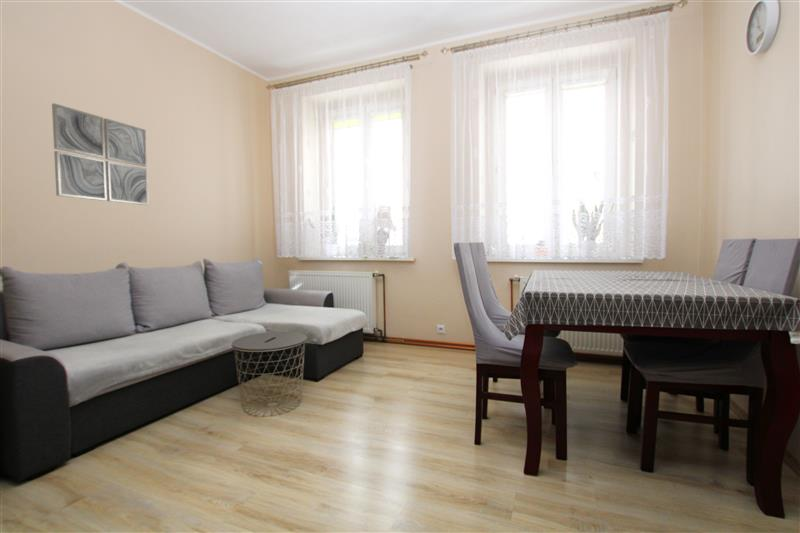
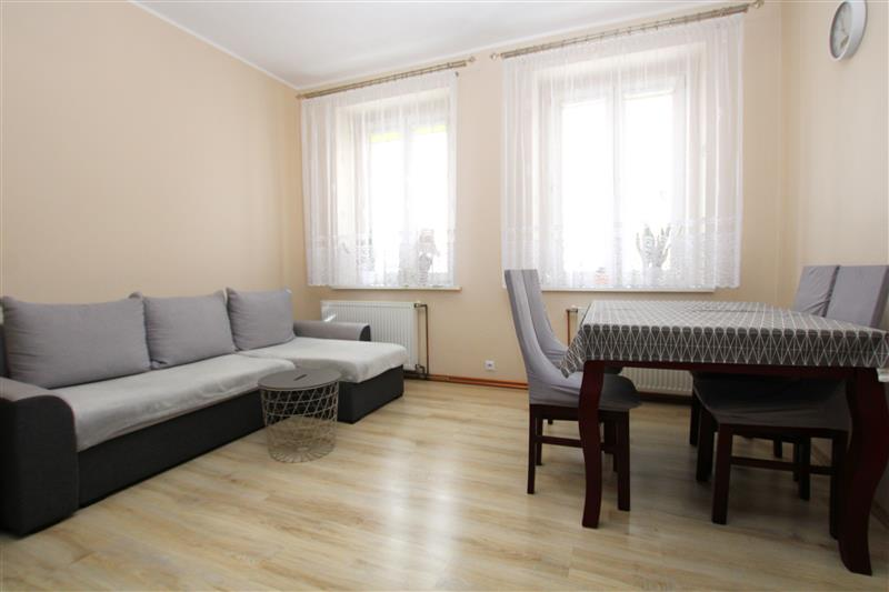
- wall art [51,102,150,206]
